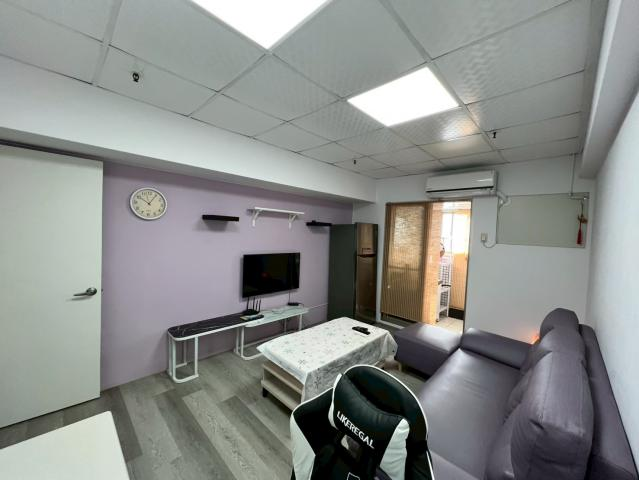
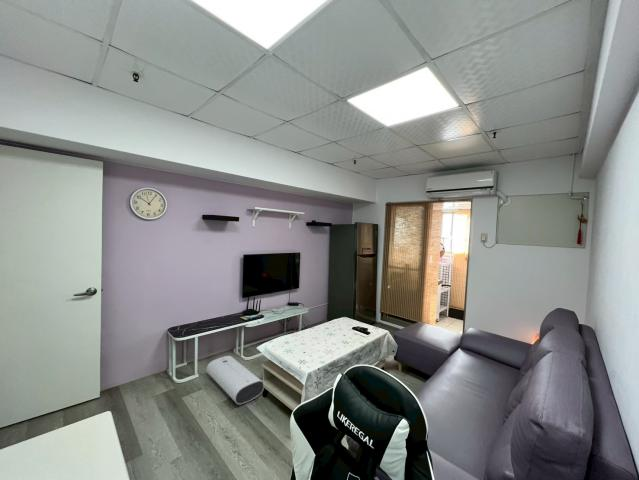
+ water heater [206,355,265,405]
